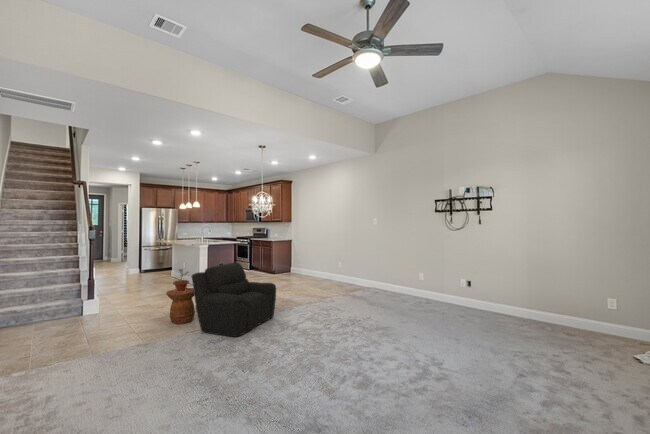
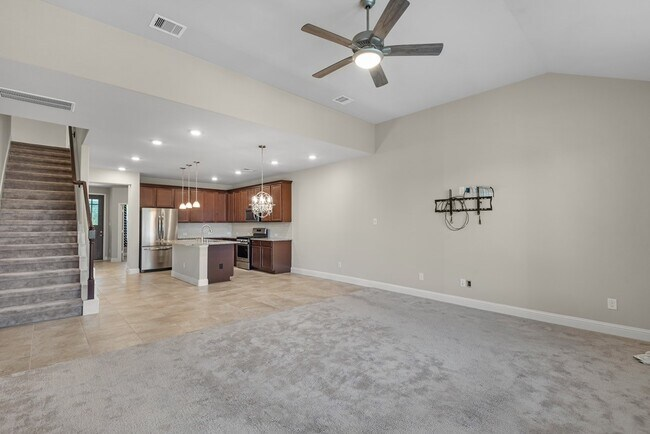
- armchair [191,261,277,338]
- side table [165,287,196,325]
- potted plant [172,267,190,292]
